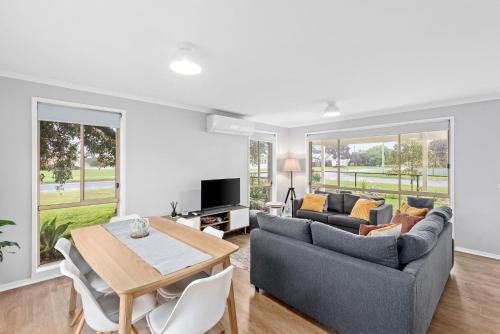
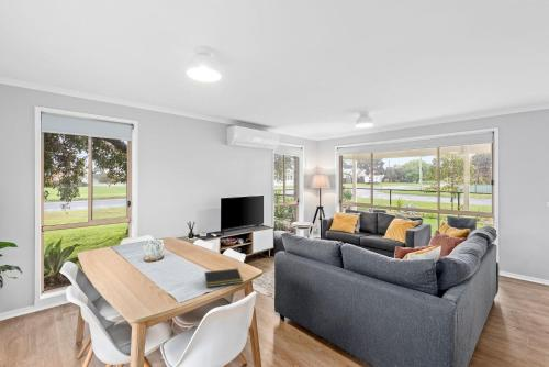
+ notepad [204,267,244,288]
